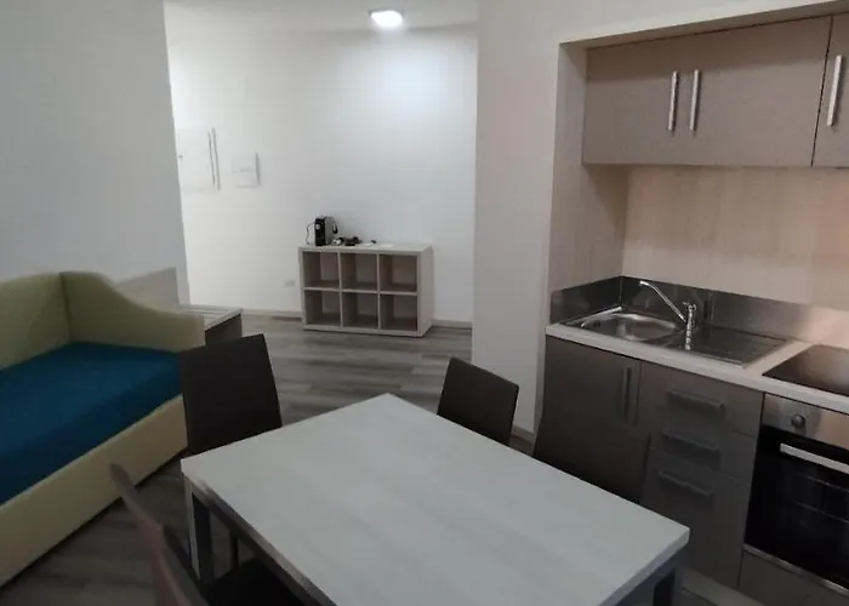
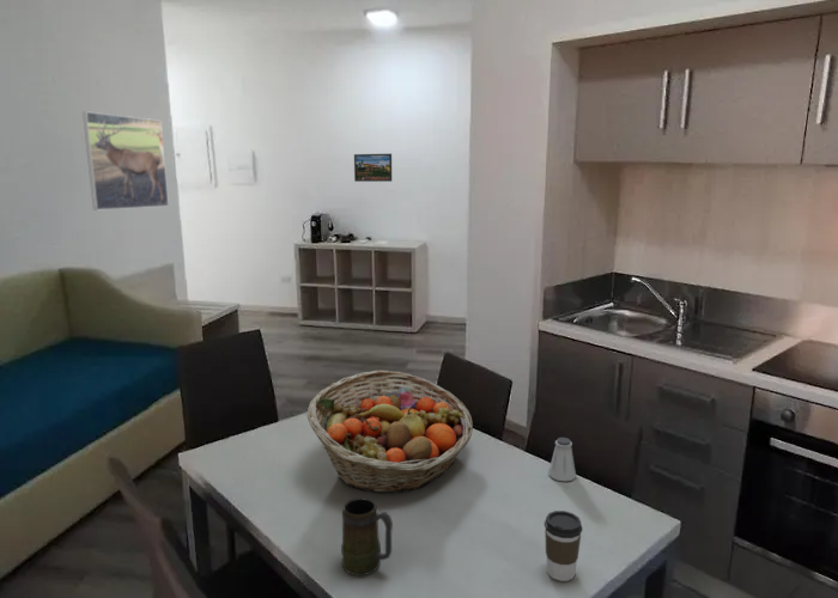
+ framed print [353,152,393,183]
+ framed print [81,110,170,210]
+ fruit basket [306,370,474,495]
+ coffee cup [544,509,583,582]
+ mug [340,496,394,576]
+ saltshaker [547,437,577,482]
